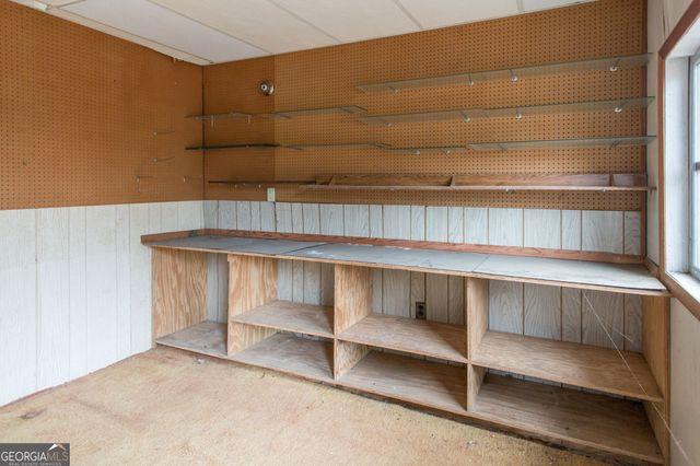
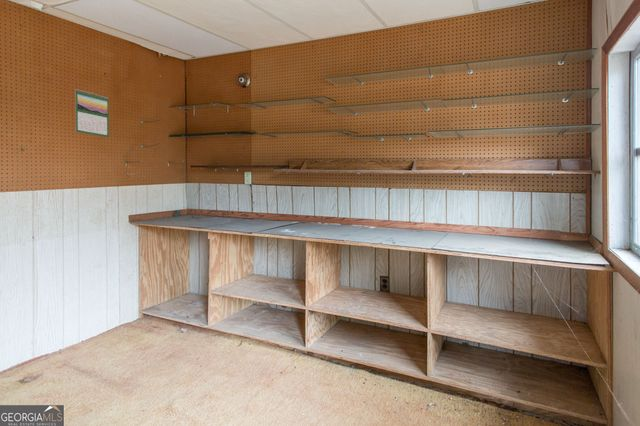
+ calendar [74,88,110,138]
